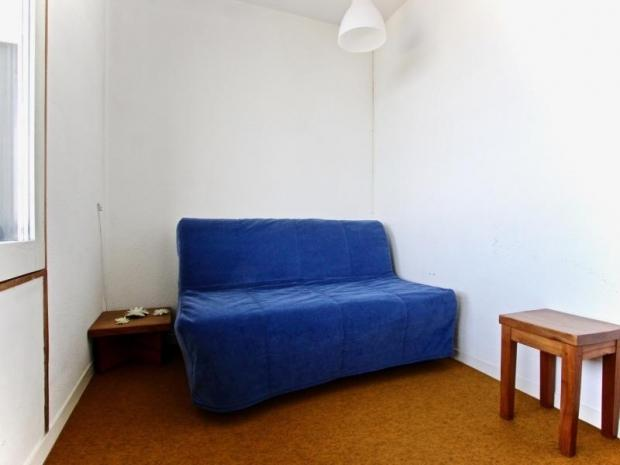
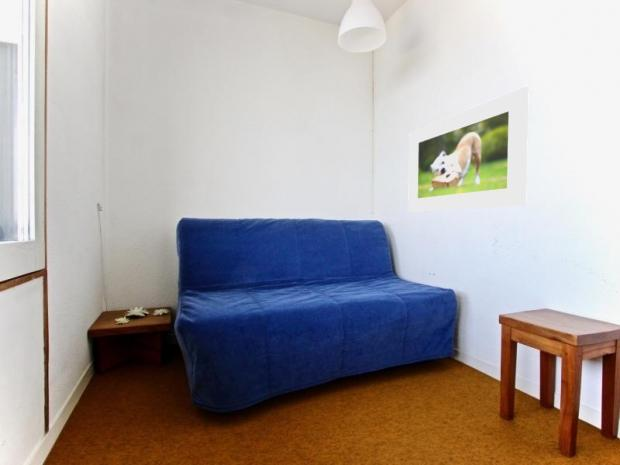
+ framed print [407,85,530,213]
